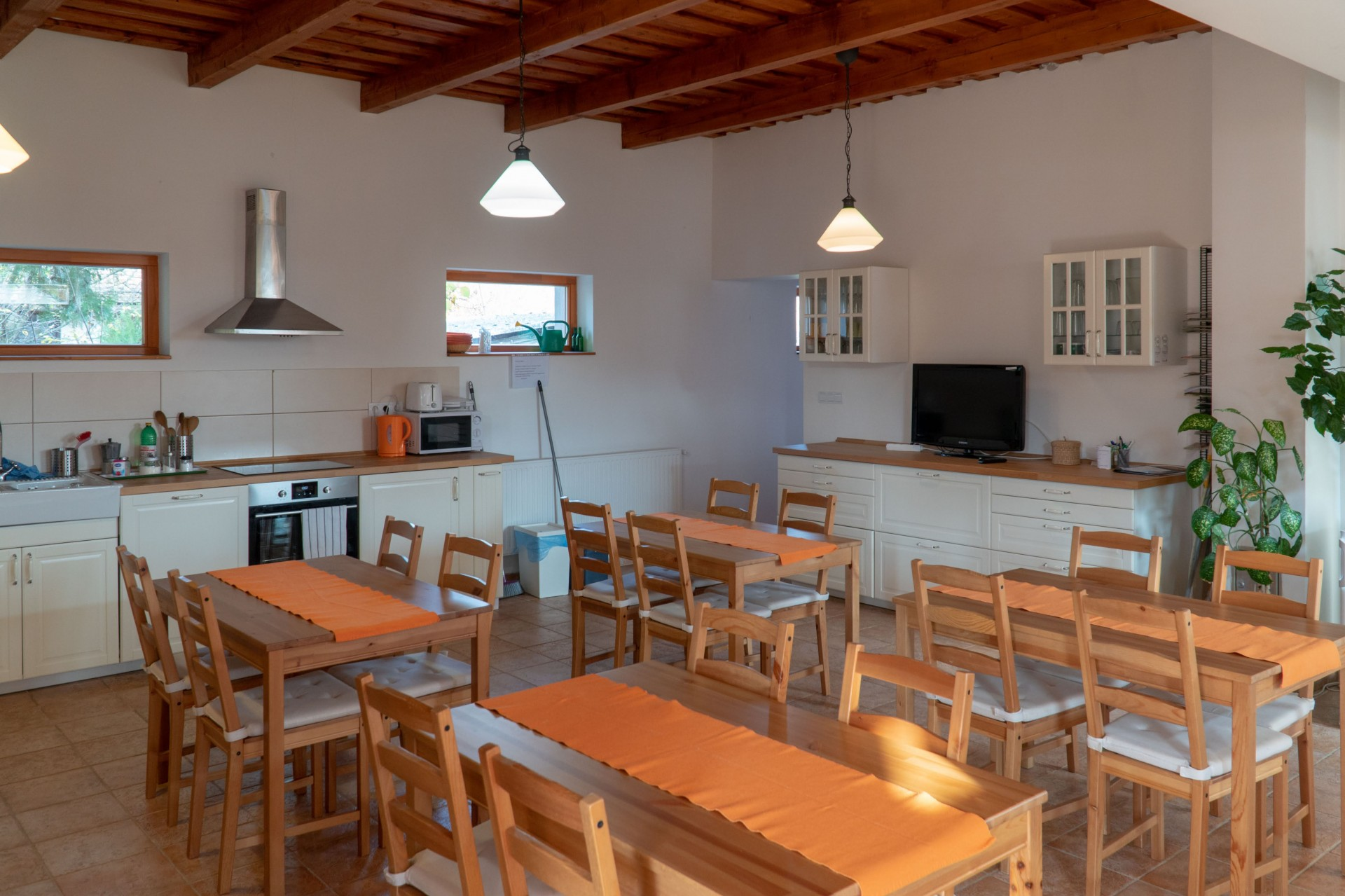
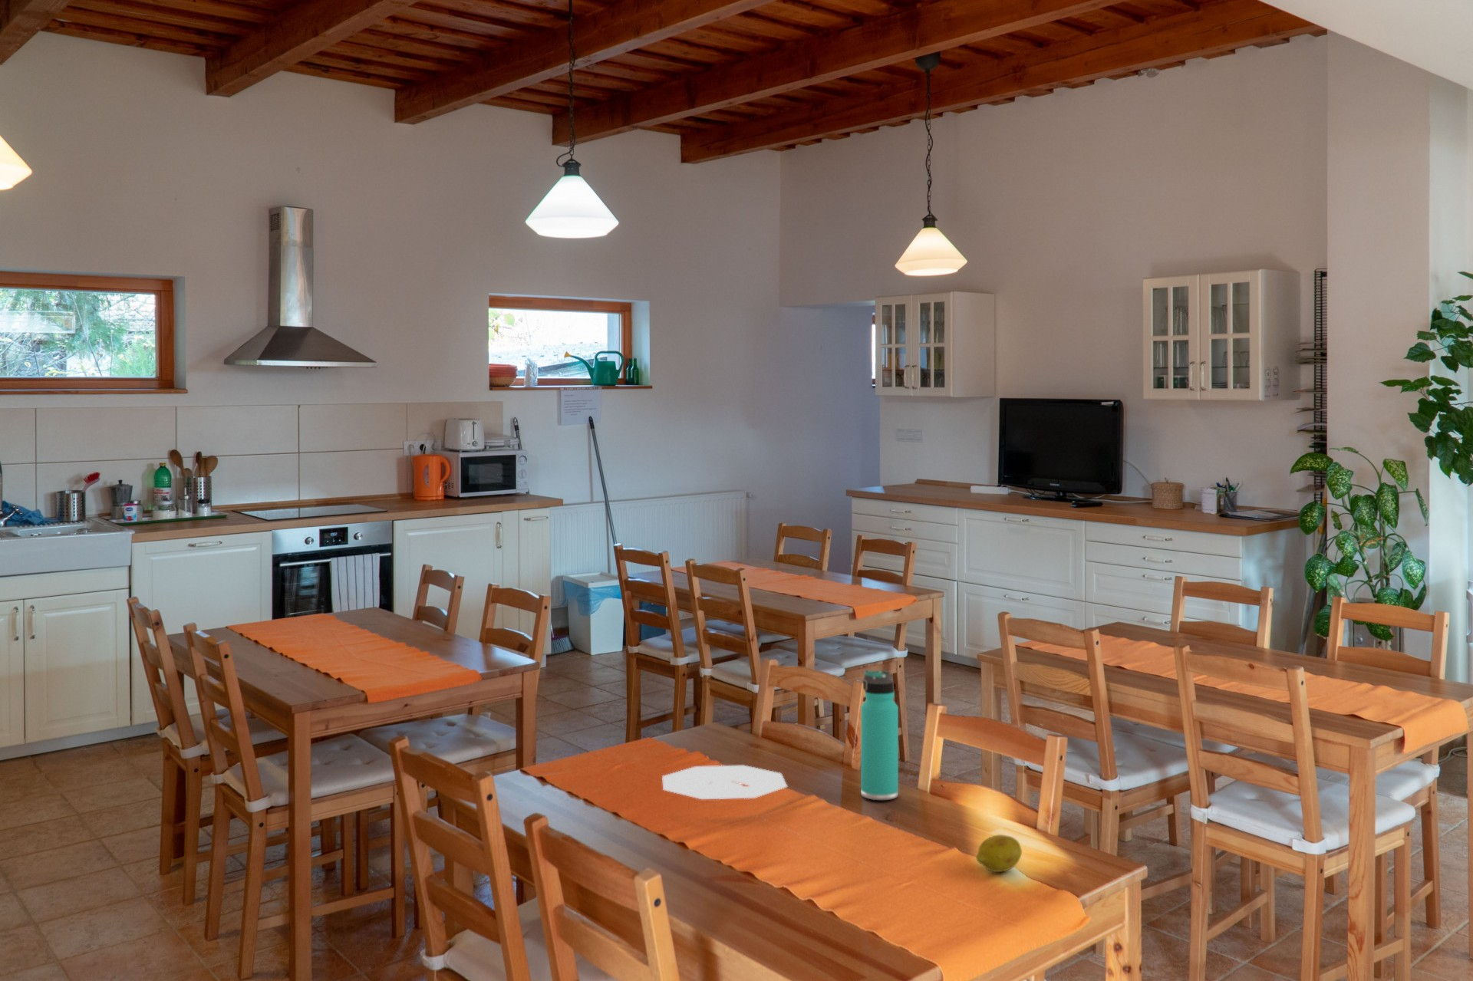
+ fruit [975,833,1023,873]
+ thermos bottle [860,670,899,800]
+ plate [661,764,787,800]
